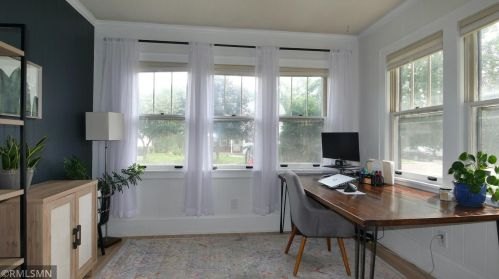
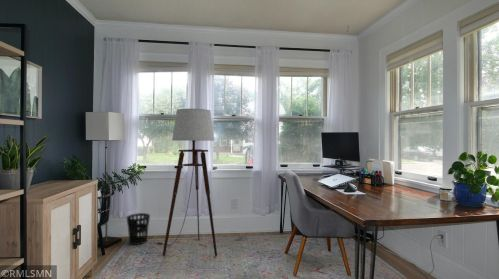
+ wastebasket [126,212,151,246]
+ floor lamp [156,108,218,257]
